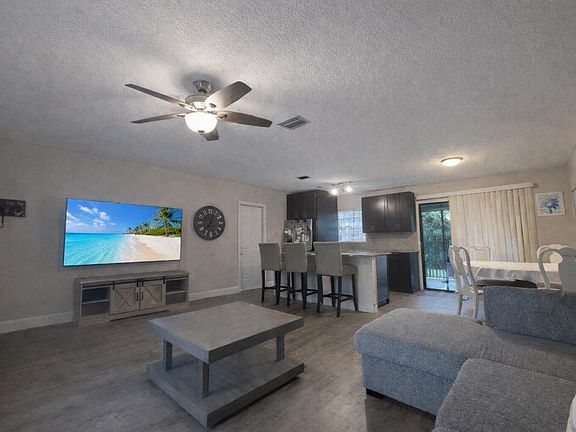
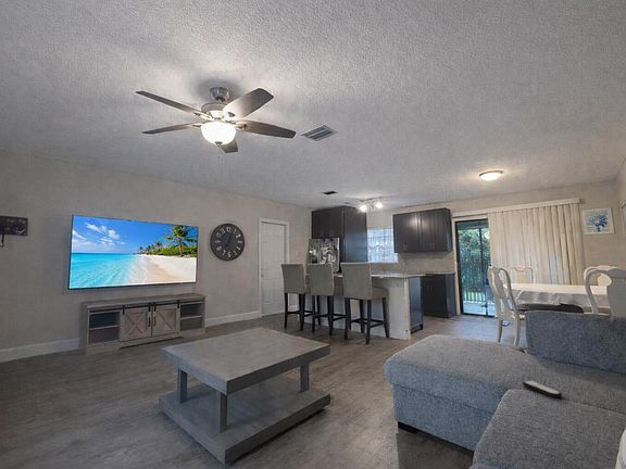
+ remote control [522,380,563,398]
